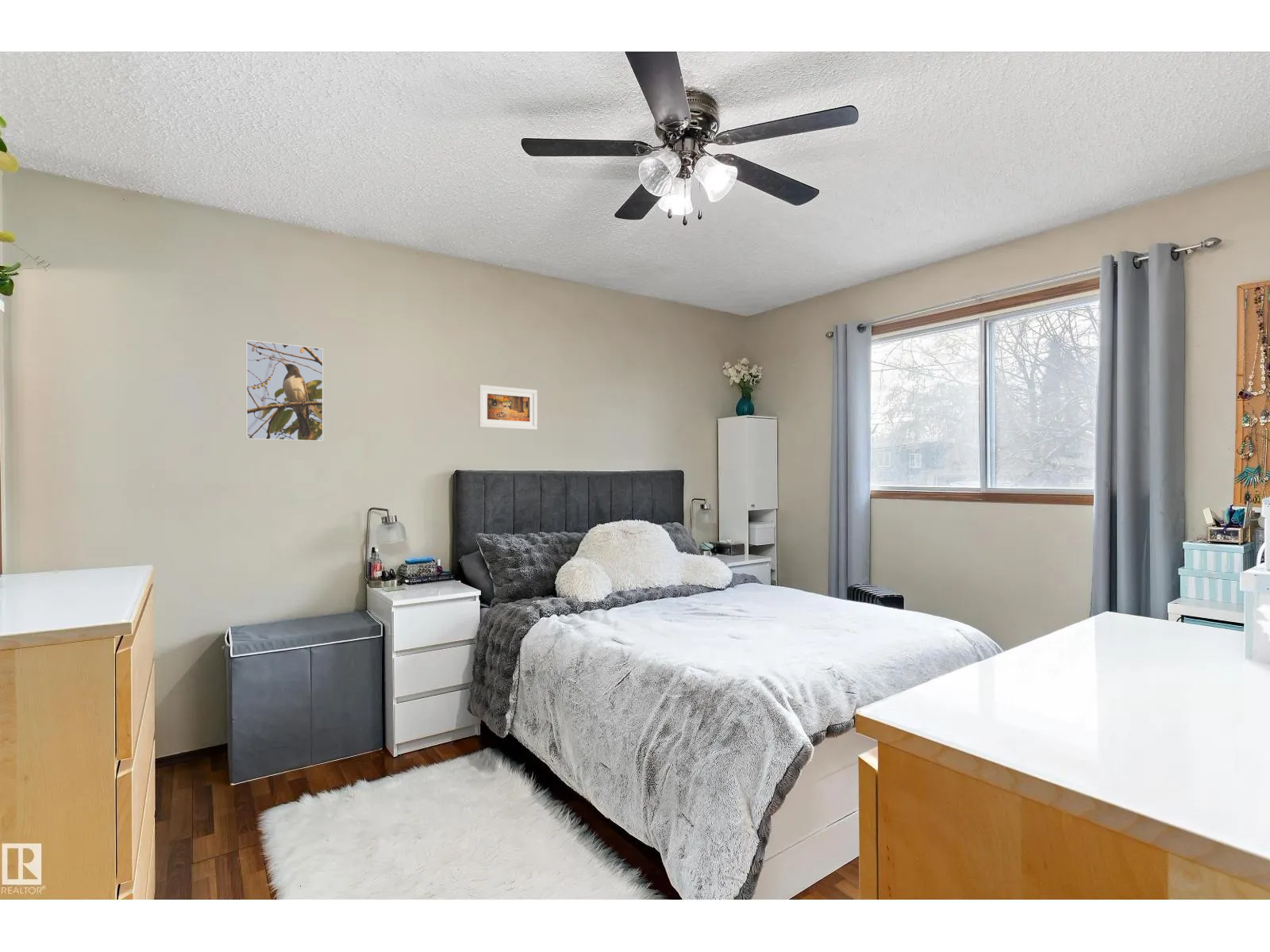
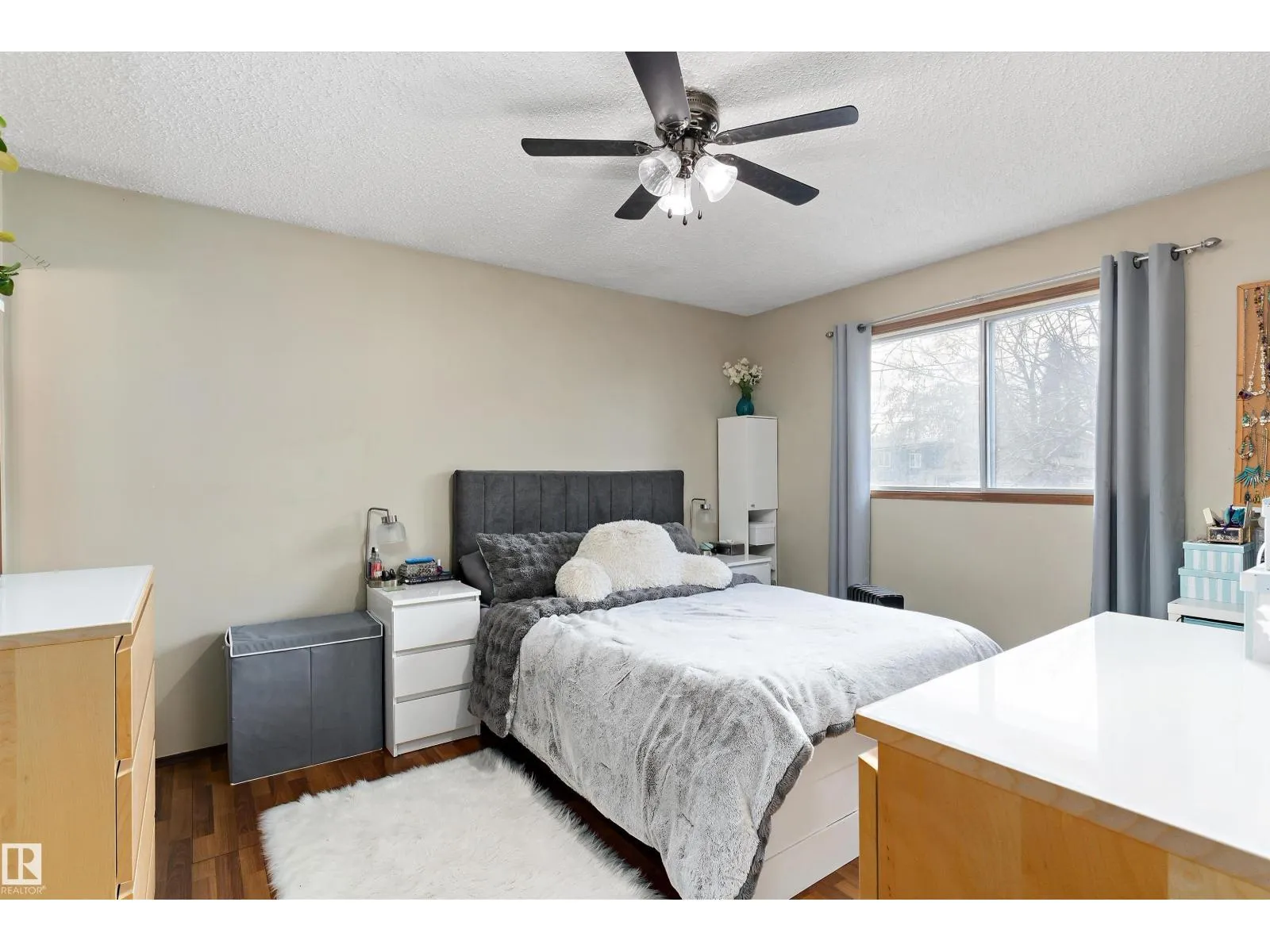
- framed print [244,339,324,443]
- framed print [478,384,538,431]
